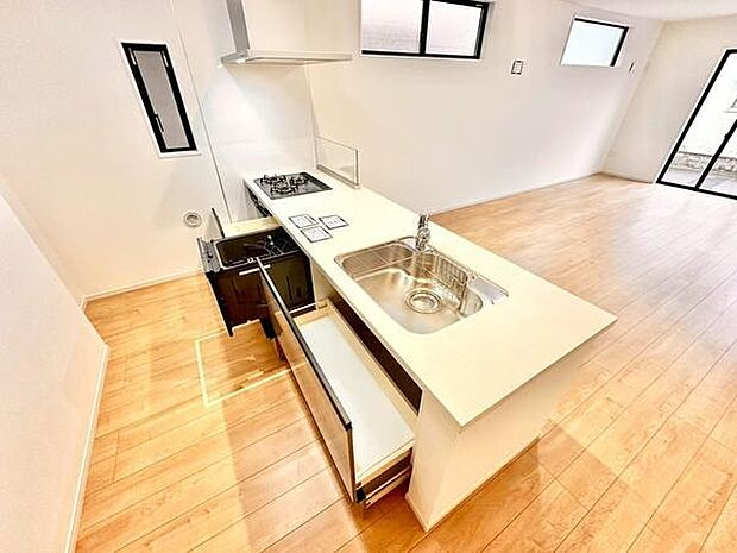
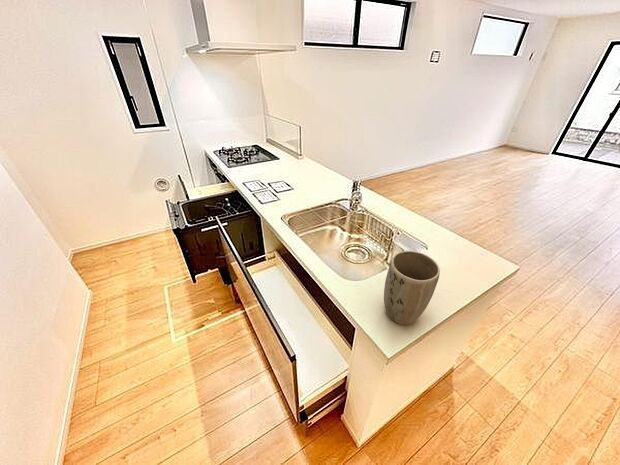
+ plant pot [383,250,441,326]
